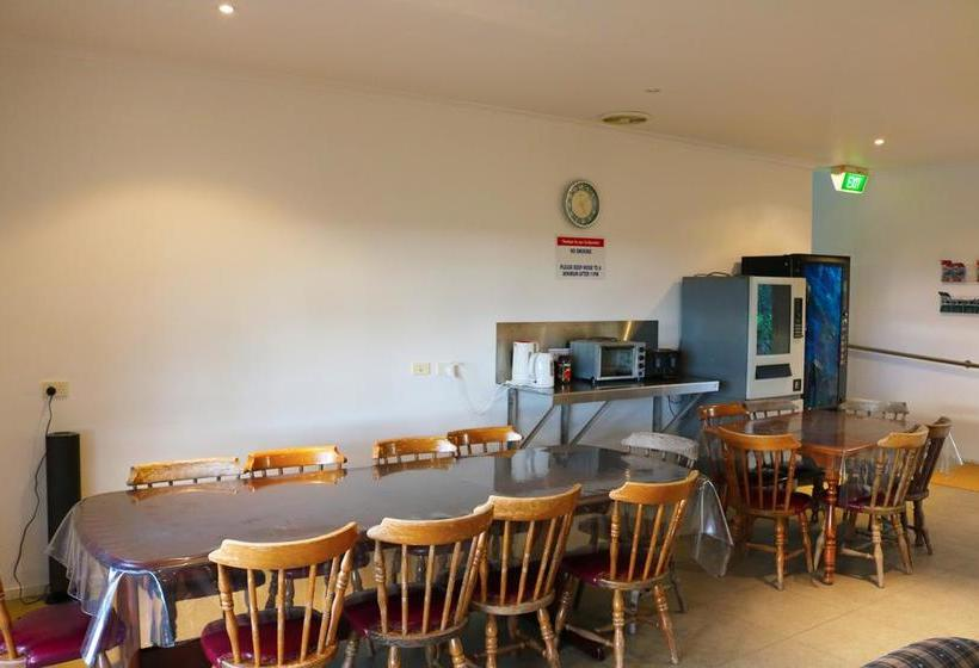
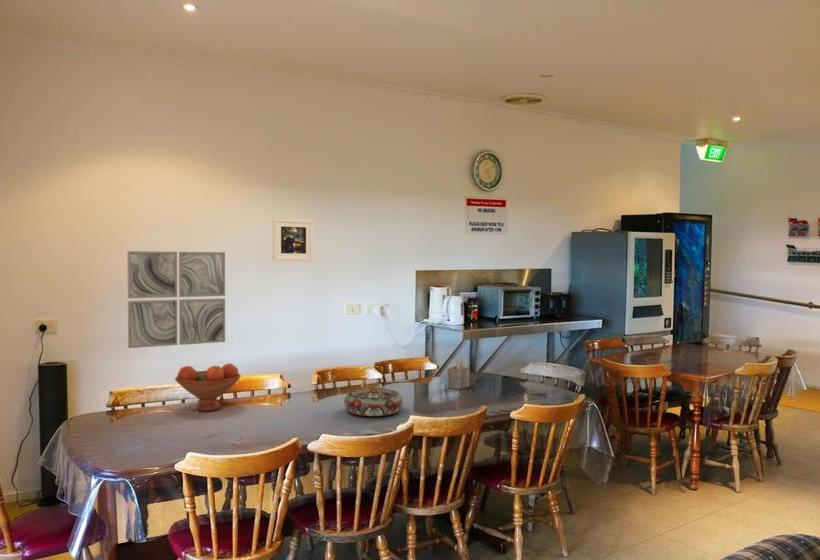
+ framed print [272,217,314,262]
+ napkin holder [447,358,470,390]
+ decorative bowl [343,387,404,417]
+ wall art [126,250,226,349]
+ fruit bowl [174,362,242,412]
